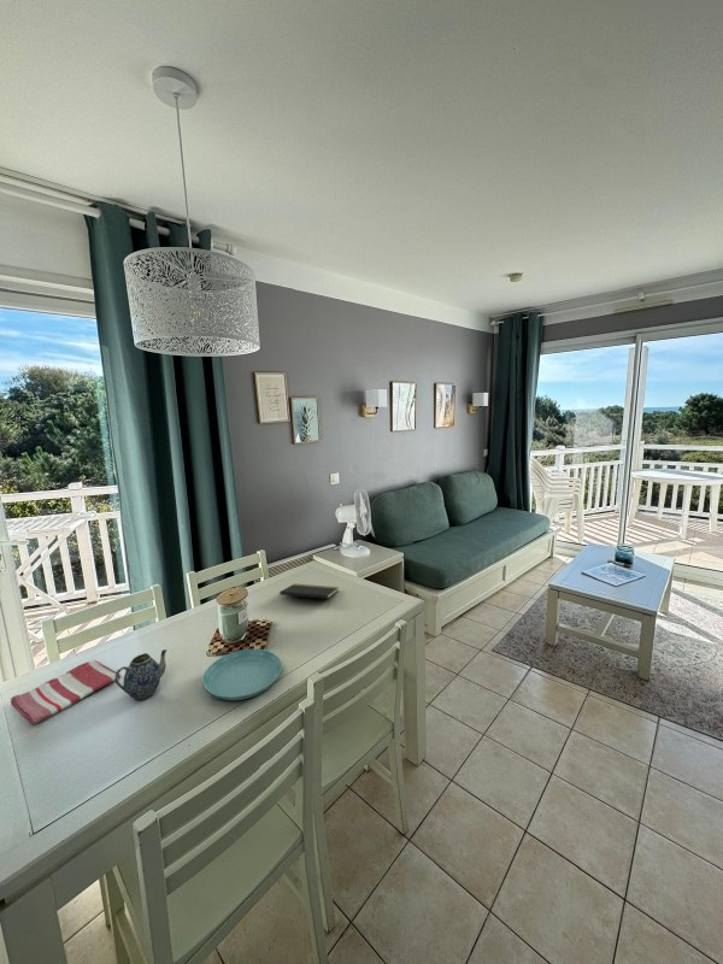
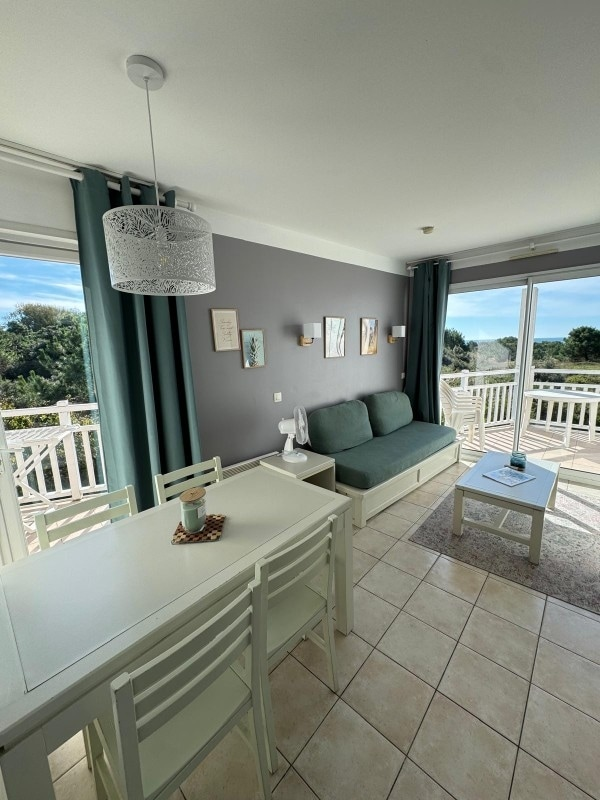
- dish towel [10,659,122,727]
- teapot [114,648,169,701]
- saucer [201,648,283,701]
- notepad [278,583,340,606]
